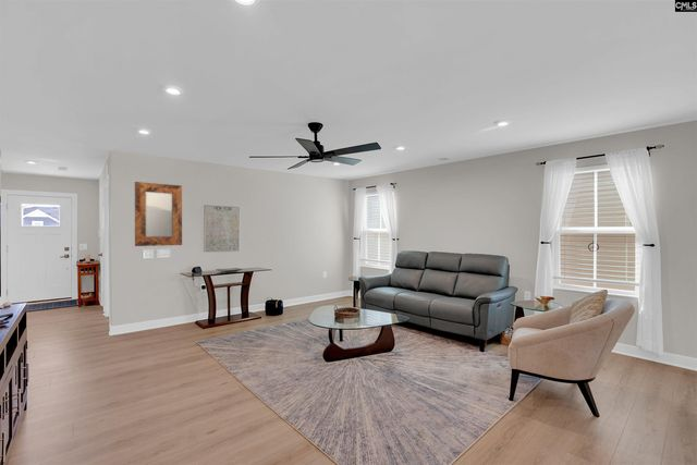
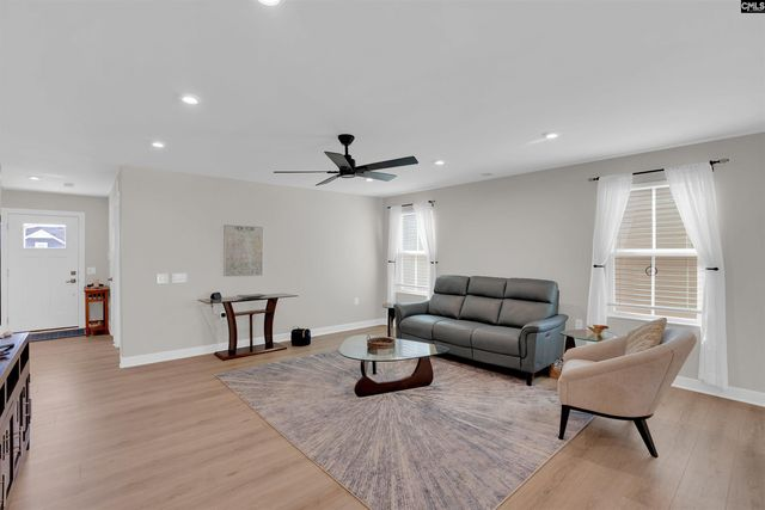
- home mirror [134,181,183,247]
